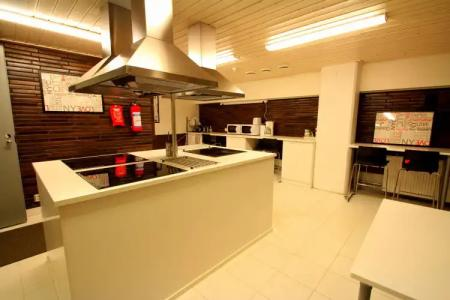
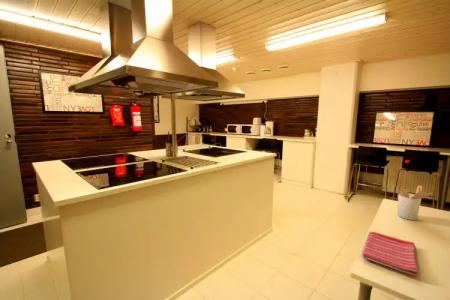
+ utensil holder [397,185,434,221]
+ dish towel [361,231,419,277]
